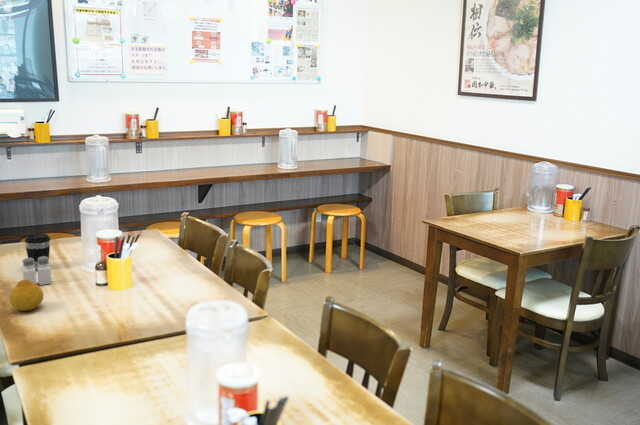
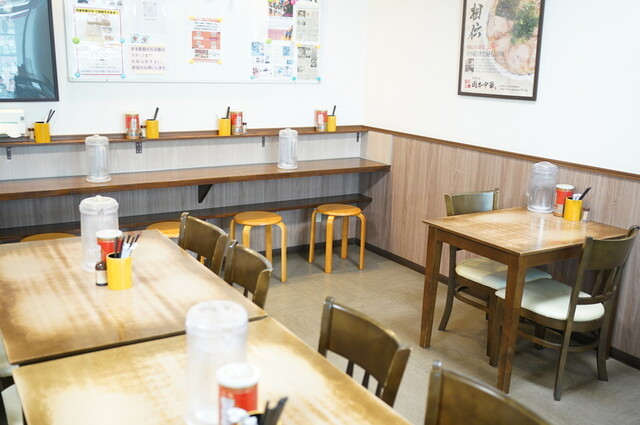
- salt and pepper shaker [21,256,52,286]
- coffee cup [24,233,51,271]
- fruit [9,279,45,312]
